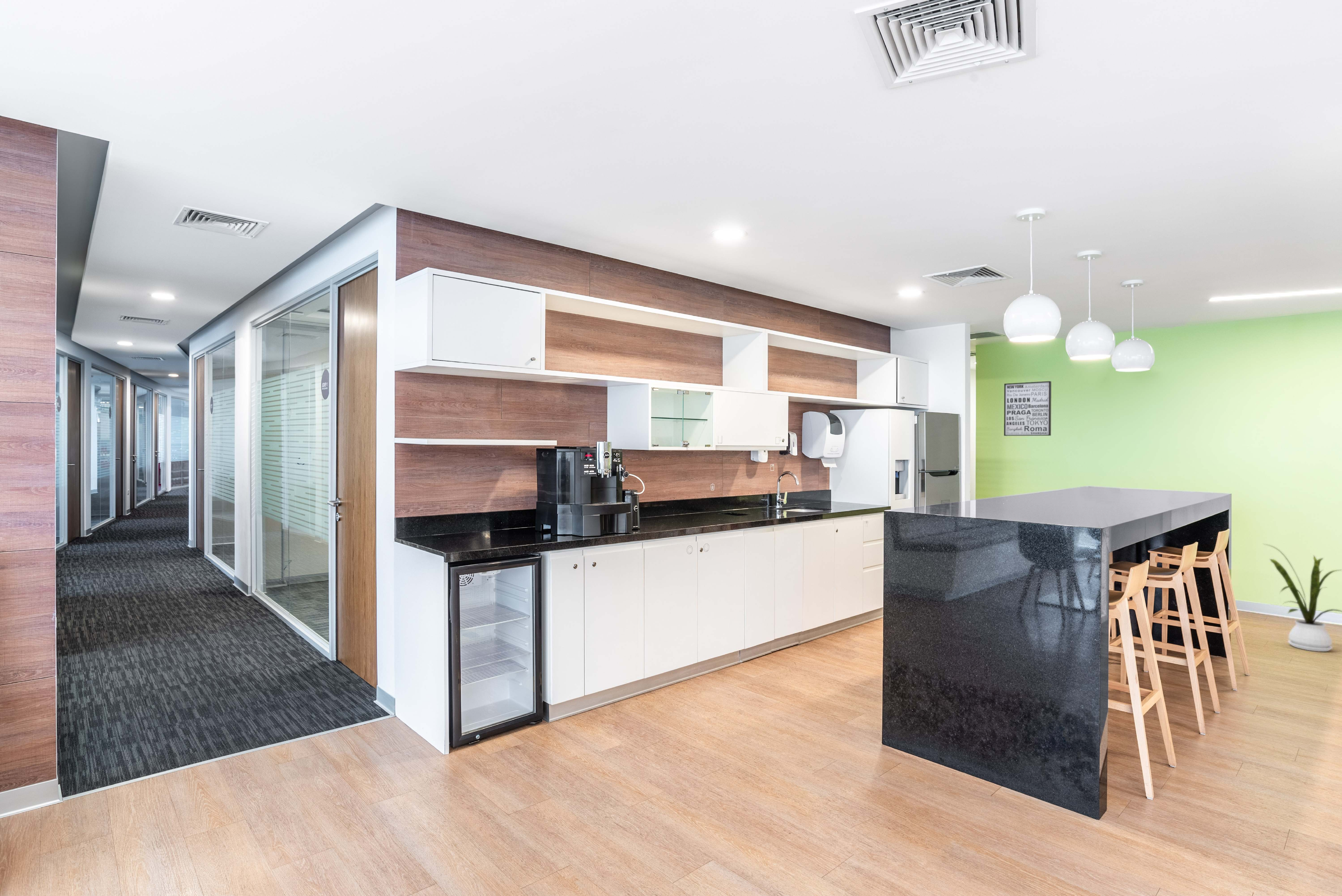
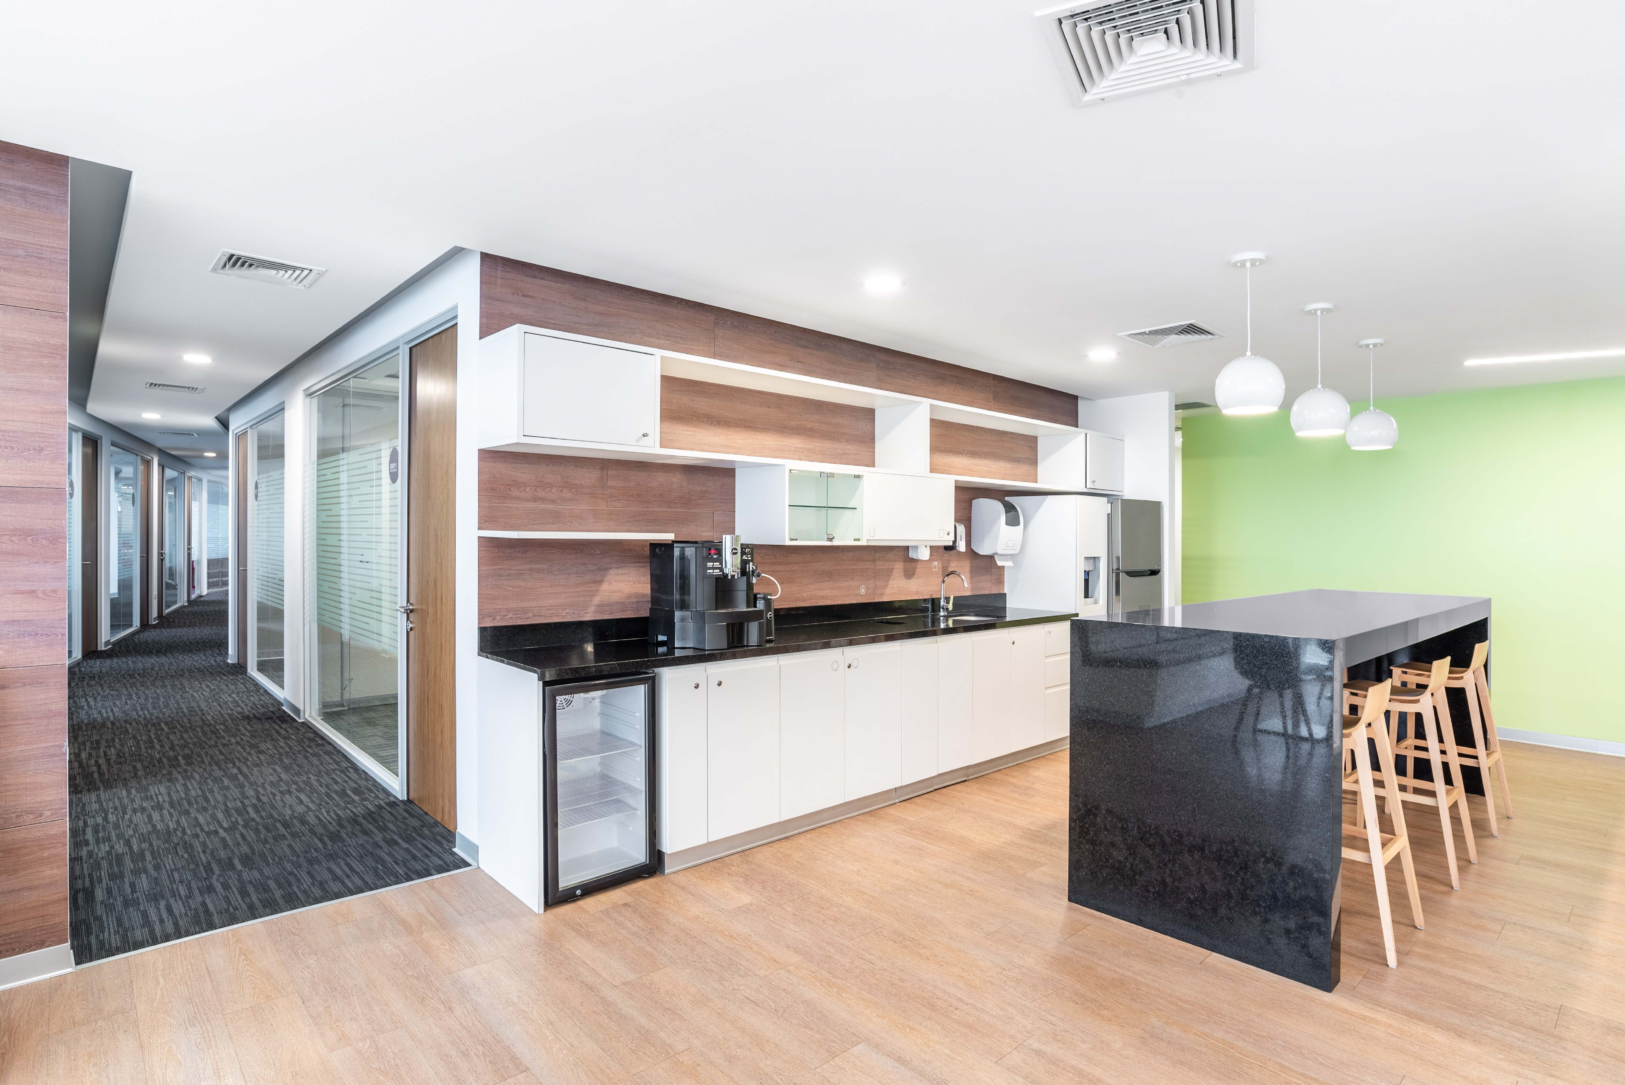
- wall art [1004,381,1052,436]
- house plant [1263,543,1342,652]
